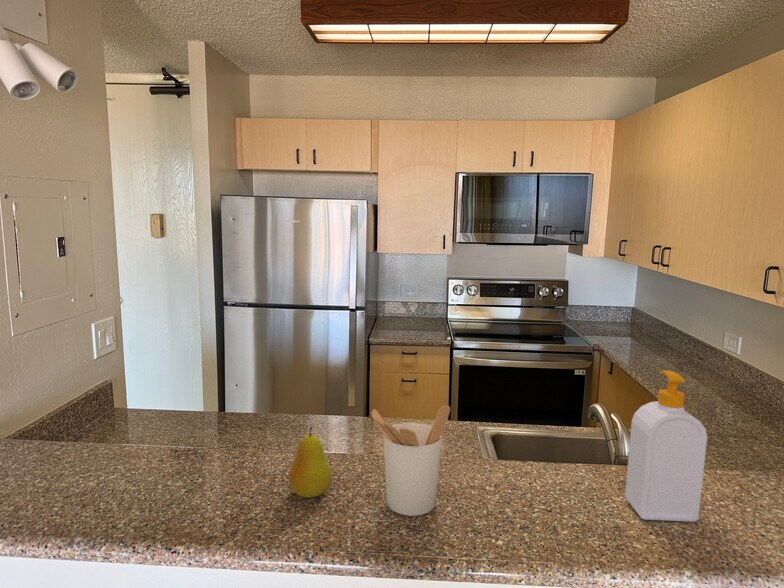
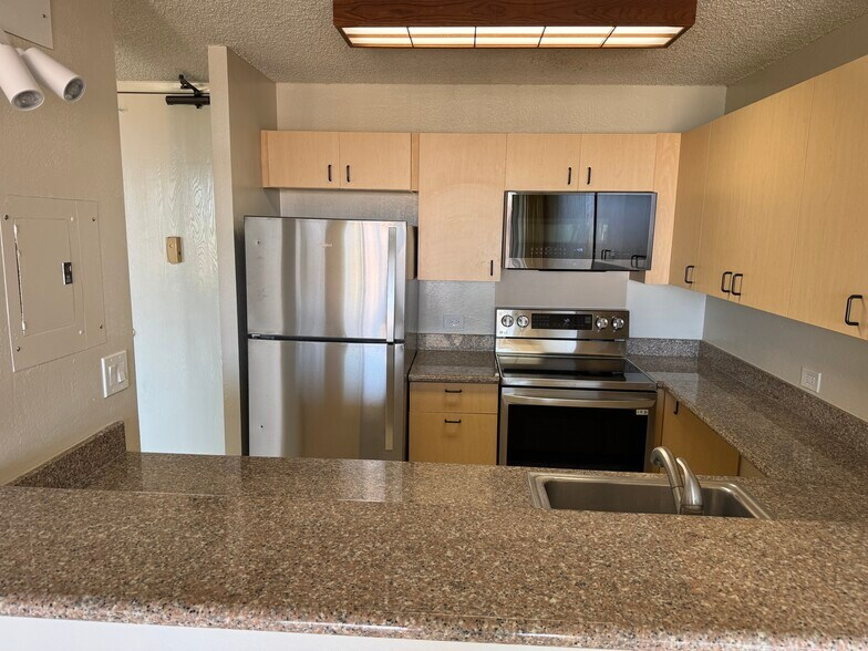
- fruit [288,426,333,499]
- utensil holder [371,405,451,517]
- soap bottle [624,370,708,523]
